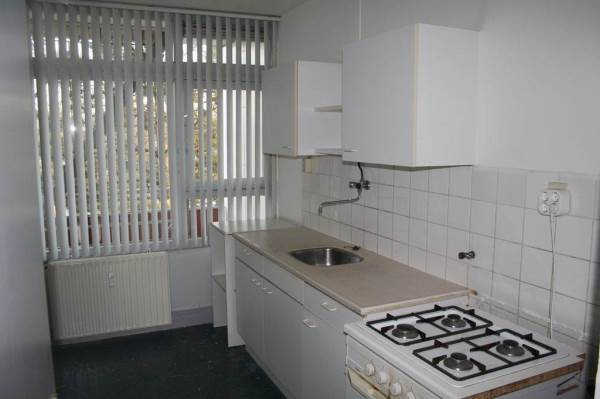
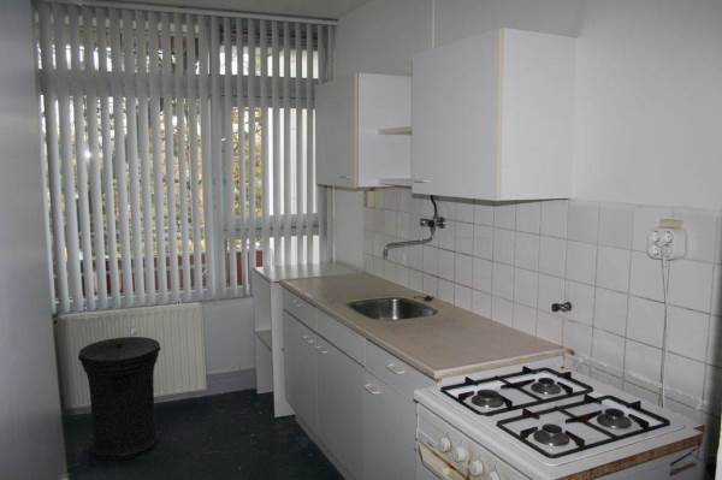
+ trash can [77,336,161,461]
